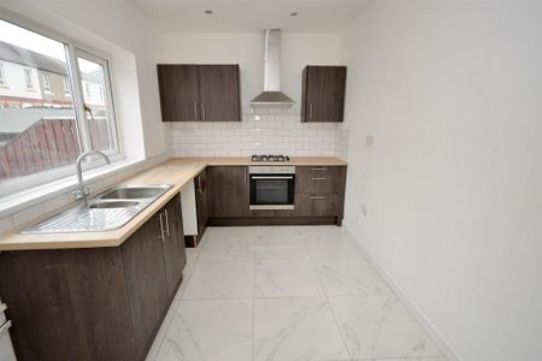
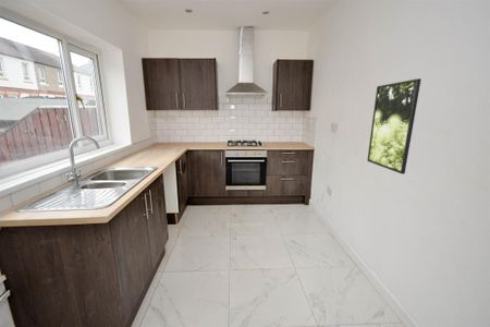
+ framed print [366,77,422,175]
